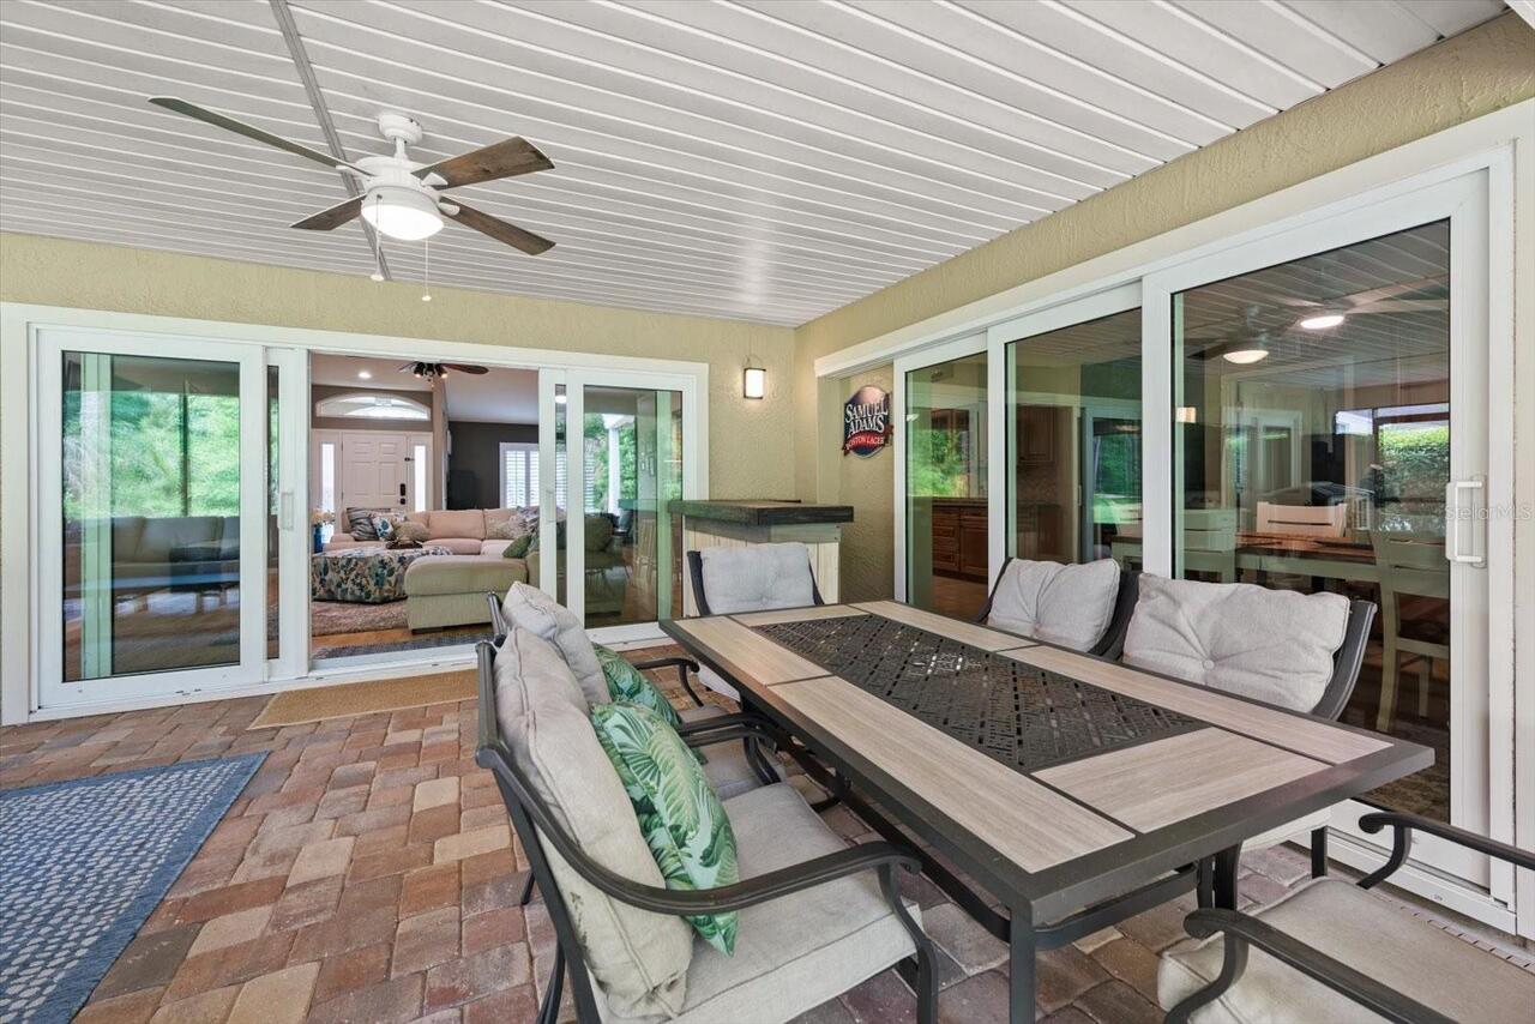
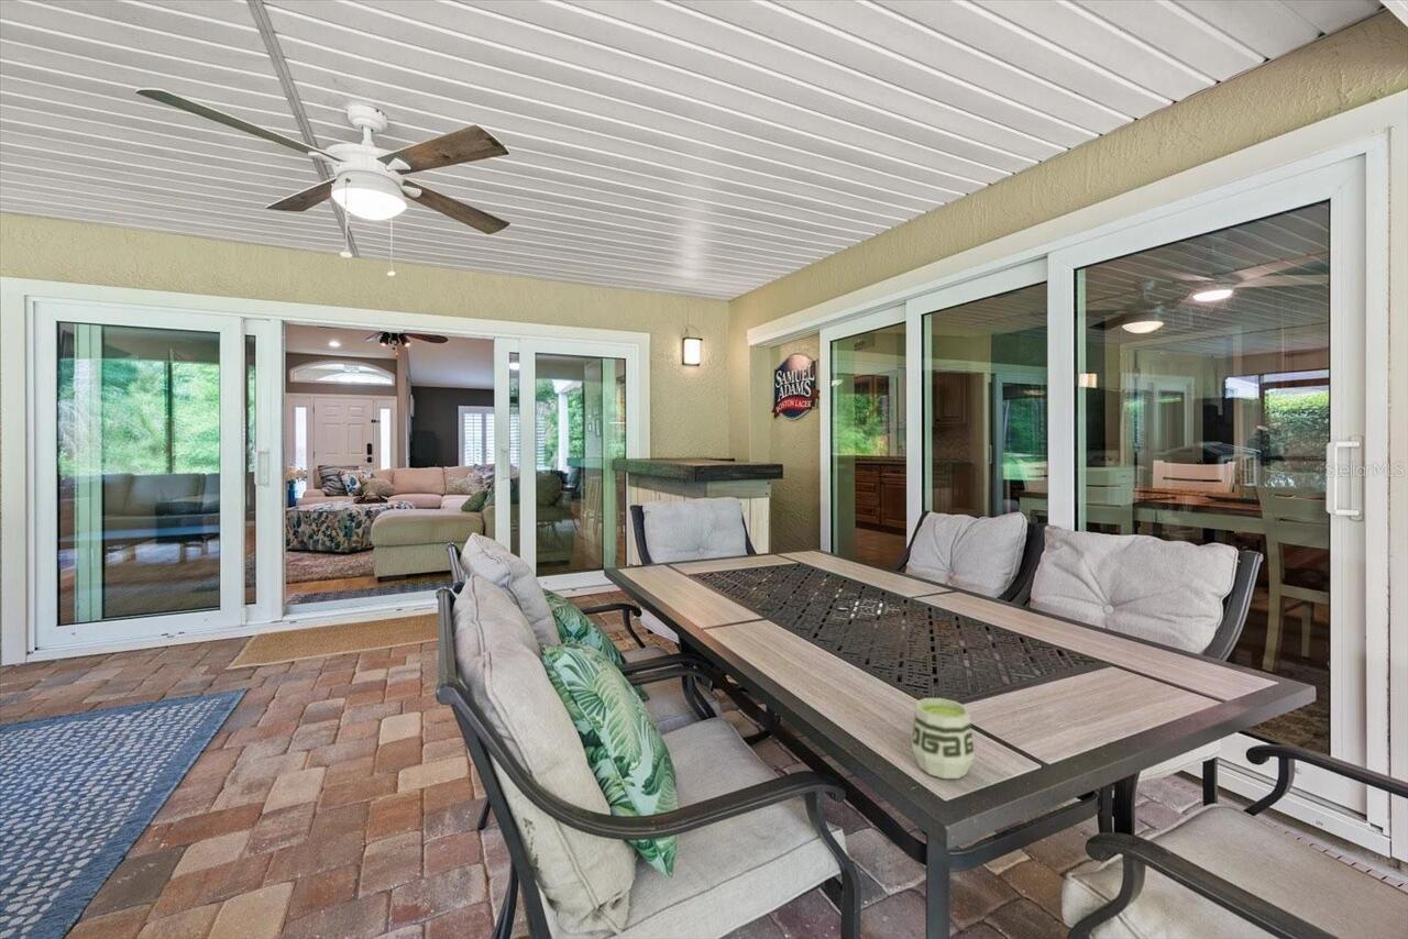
+ cup [911,697,976,780]
